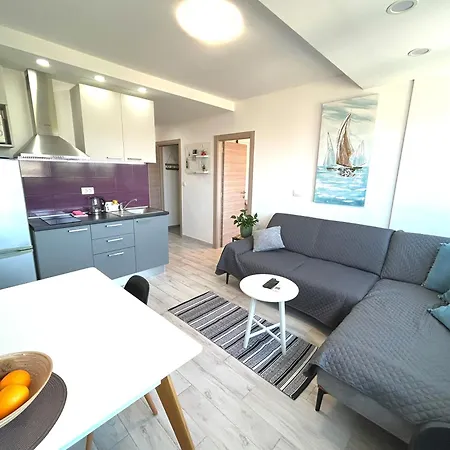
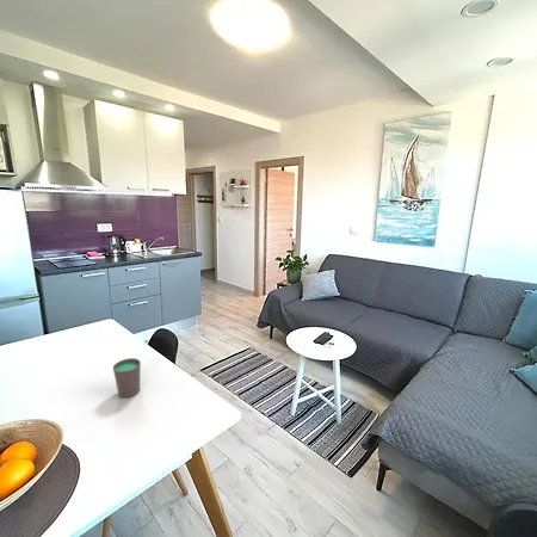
+ cup [112,357,142,399]
